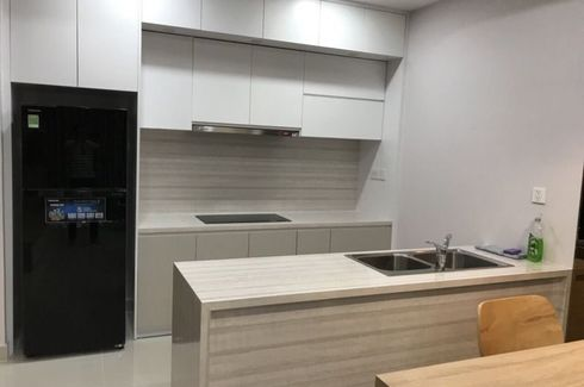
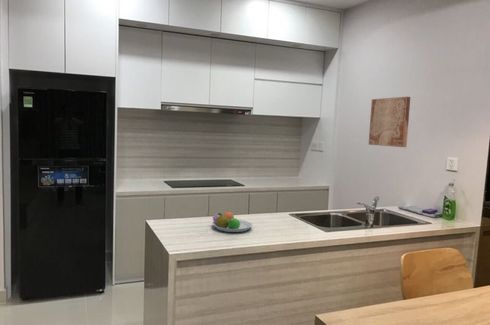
+ wall art [368,96,411,148]
+ fruit bowl [211,210,254,233]
